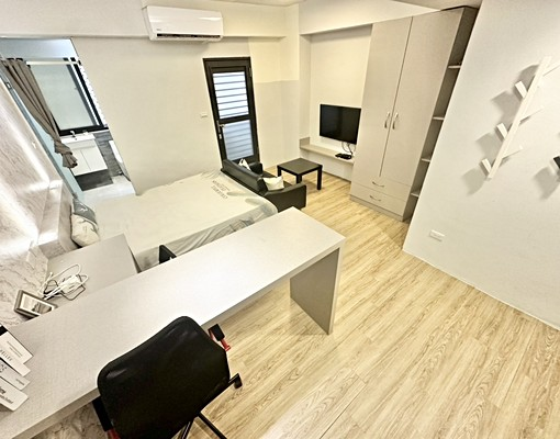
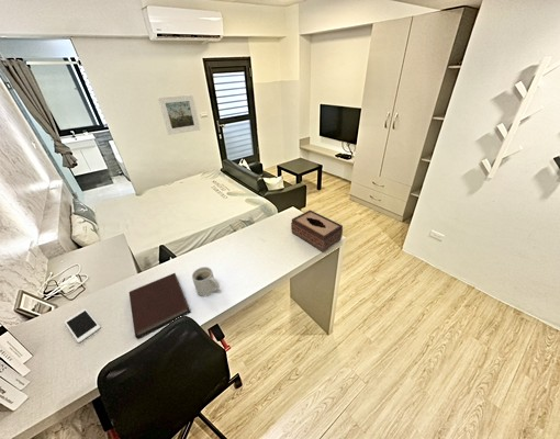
+ tissue box [290,210,344,252]
+ mug [191,266,221,297]
+ cell phone [64,307,102,344]
+ notebook [127,272,191,340]
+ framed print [157,93,201,136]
